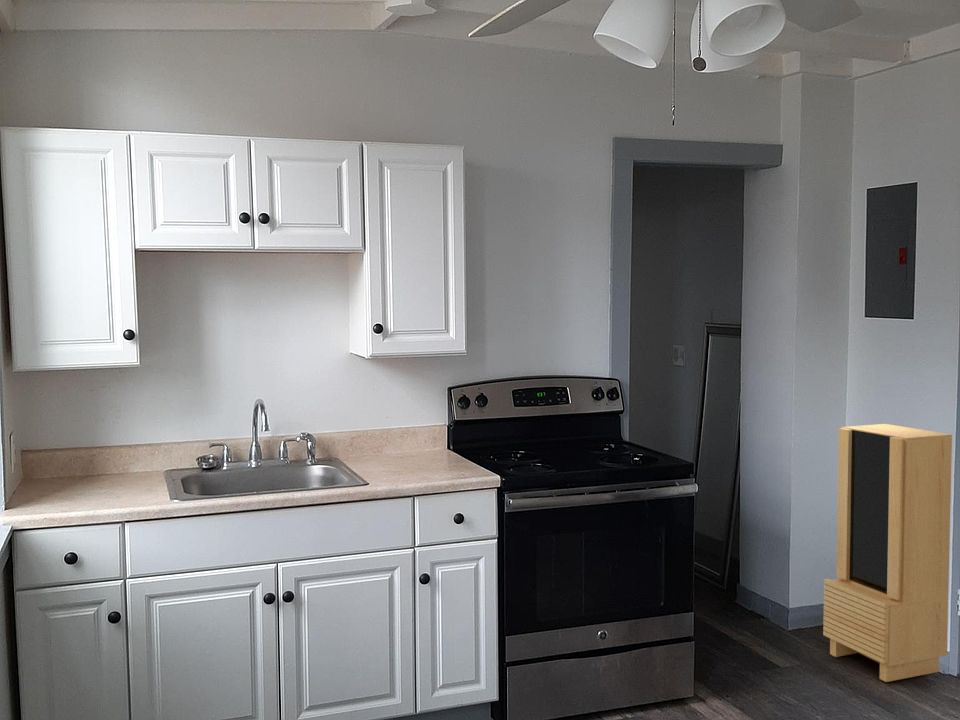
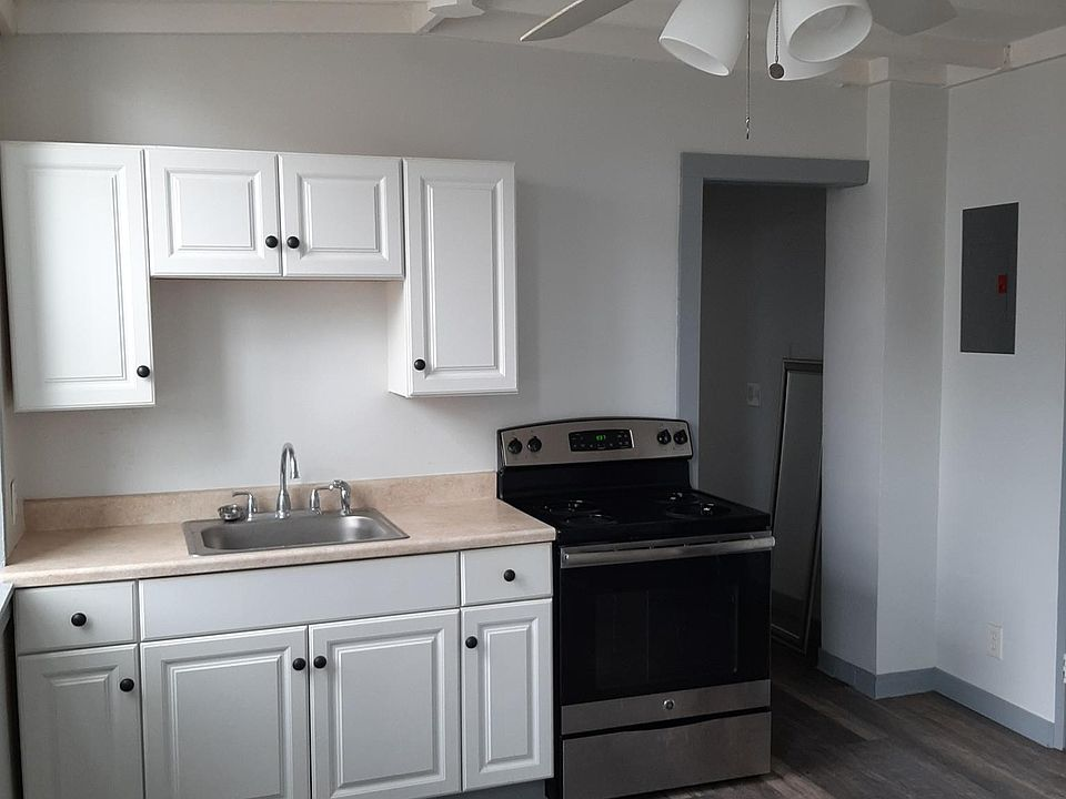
- storage cabinet [822,423,953,683]
